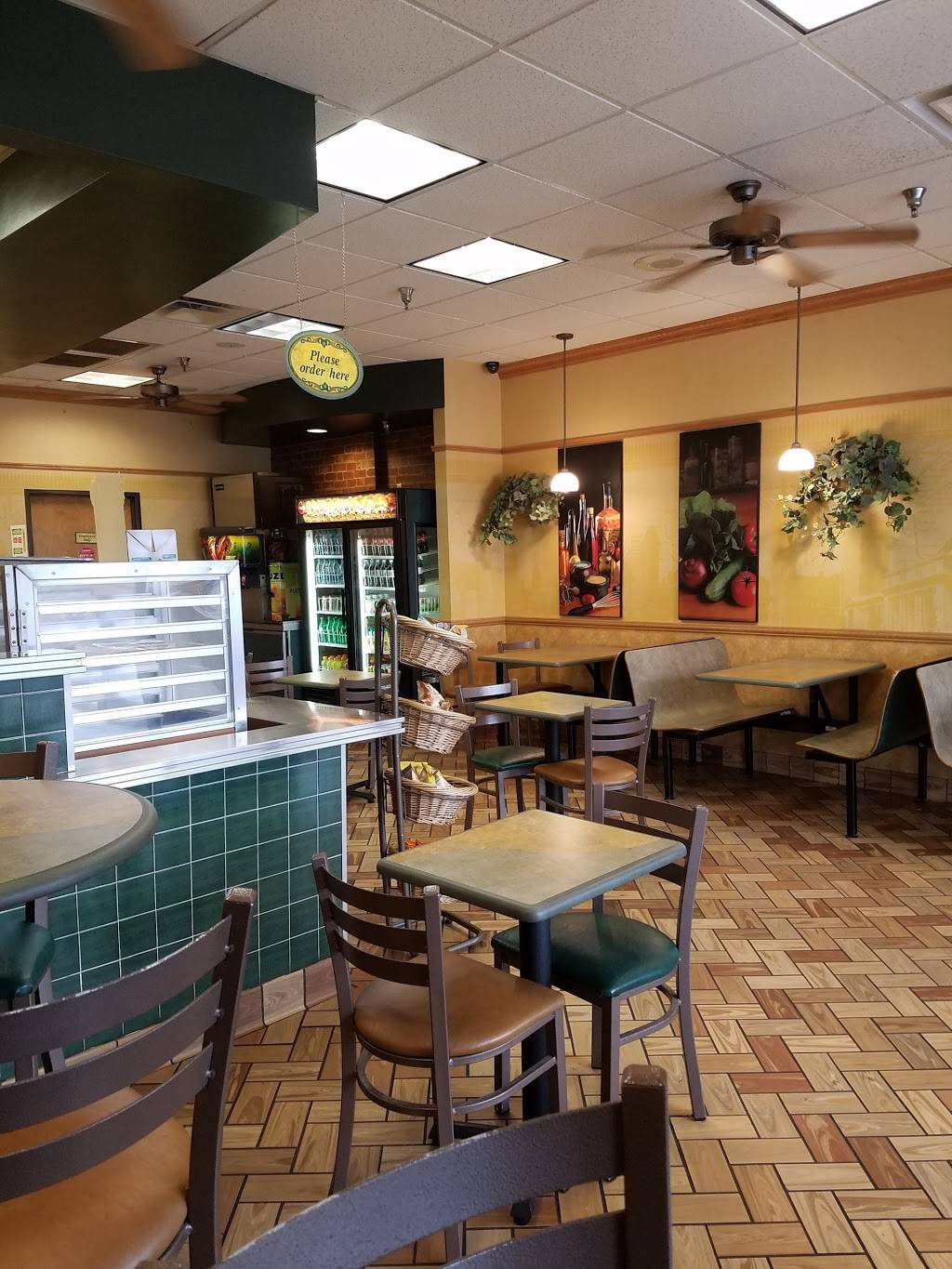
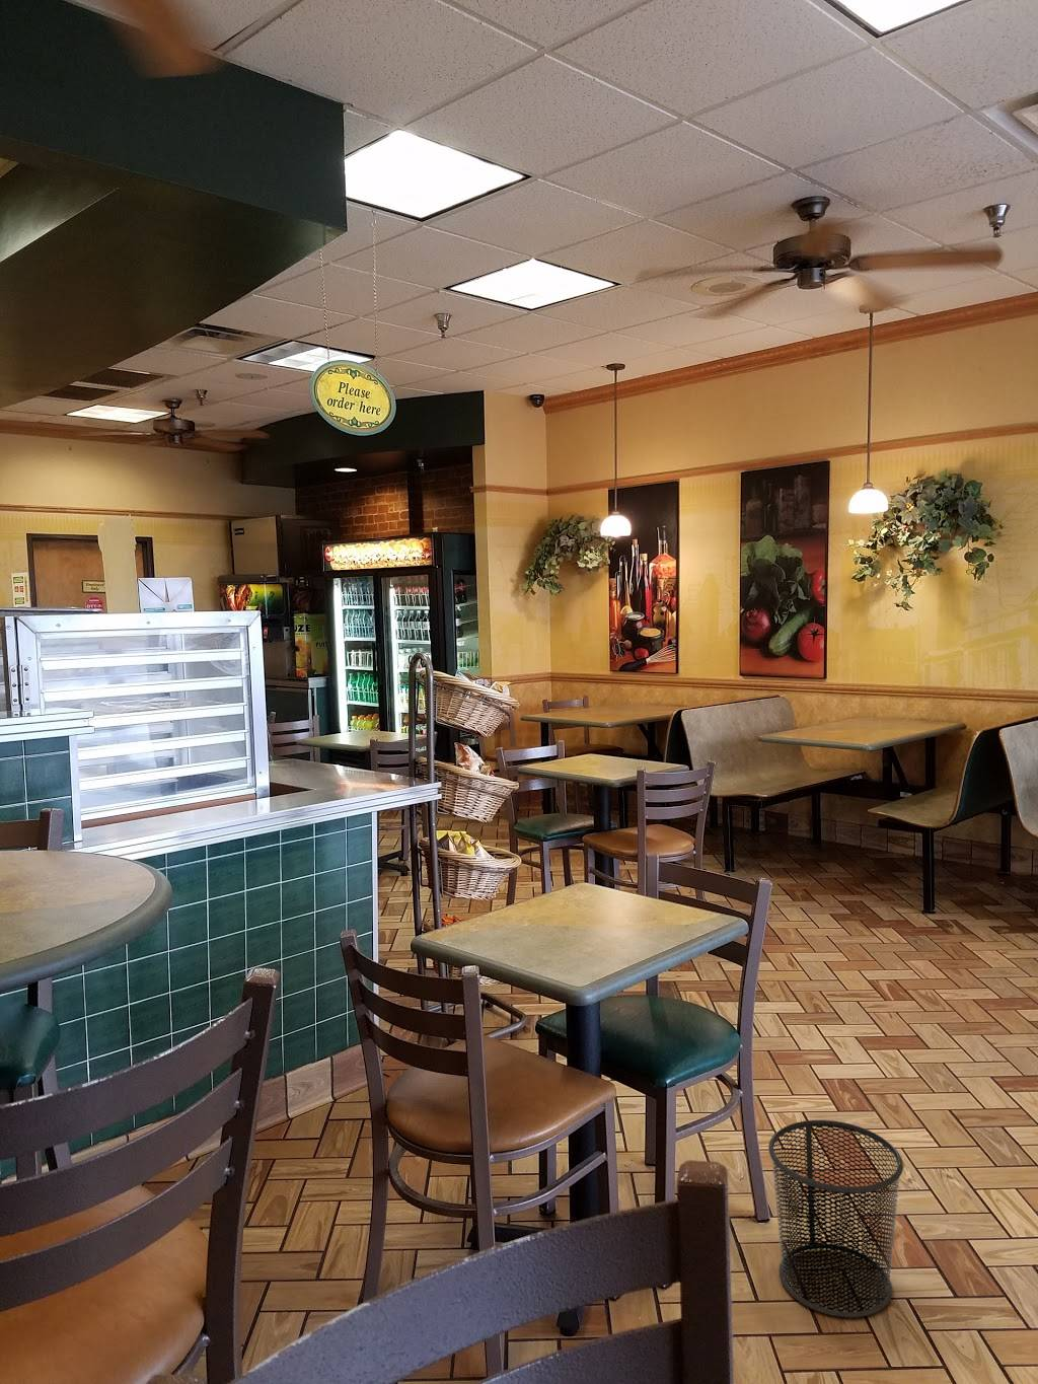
+ waste bin [768,1119,904,1320]
